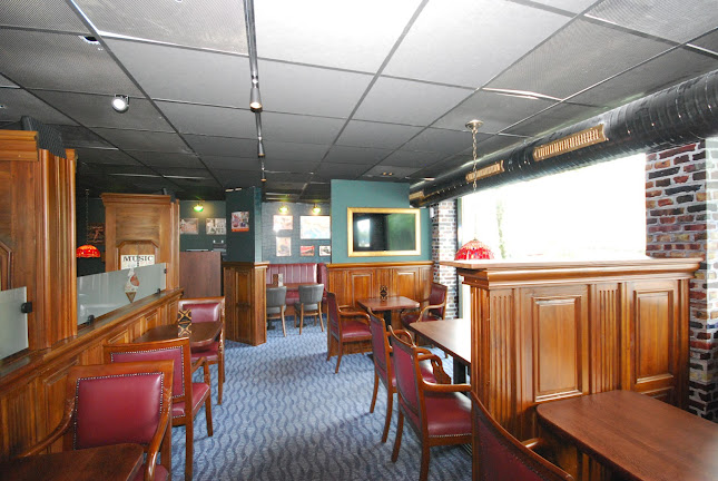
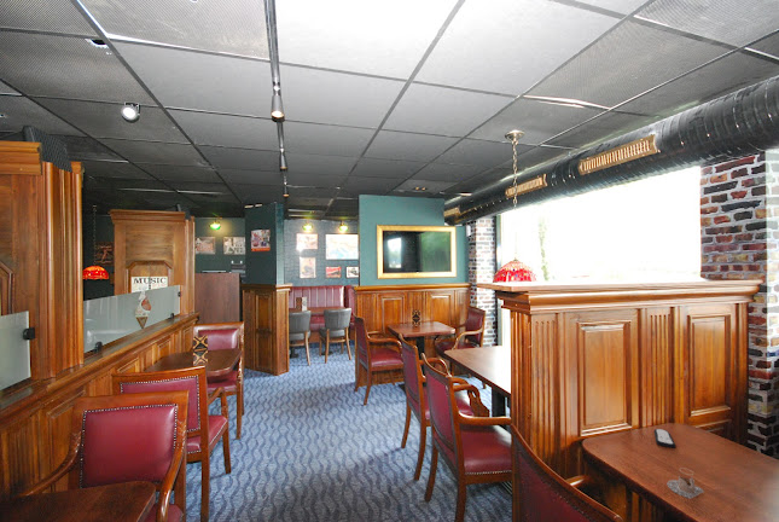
+ remote control [652,428,676,450]
+ beer mug [665,466,705,499]
